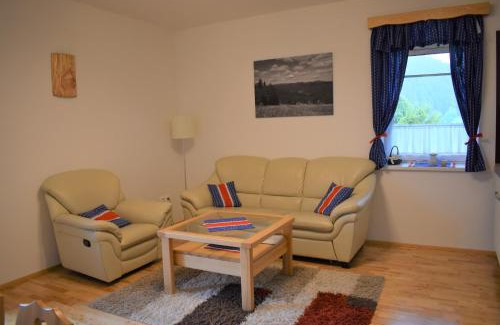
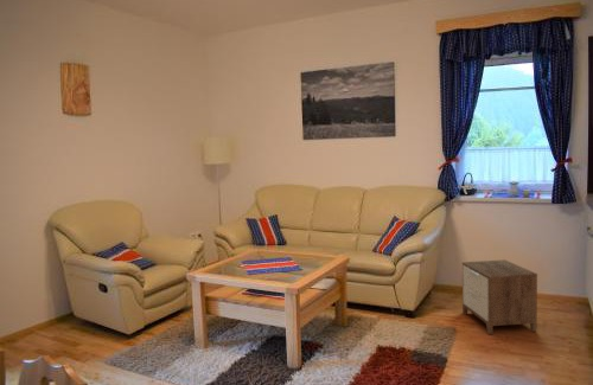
+ nightstand [461,258,538,335]
